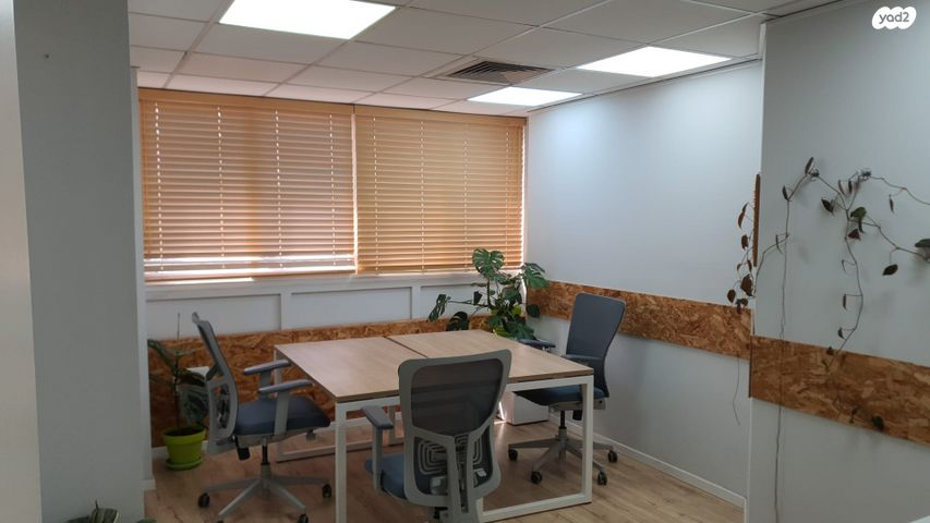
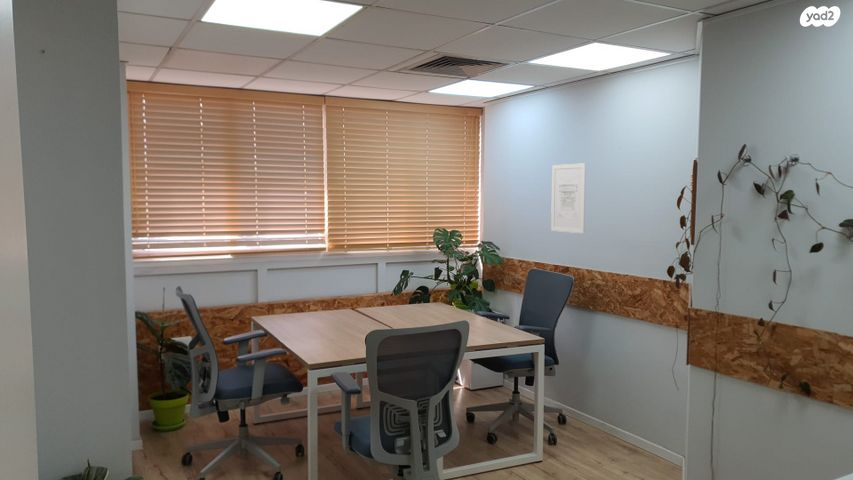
+ wall art [550,162,587,234]
